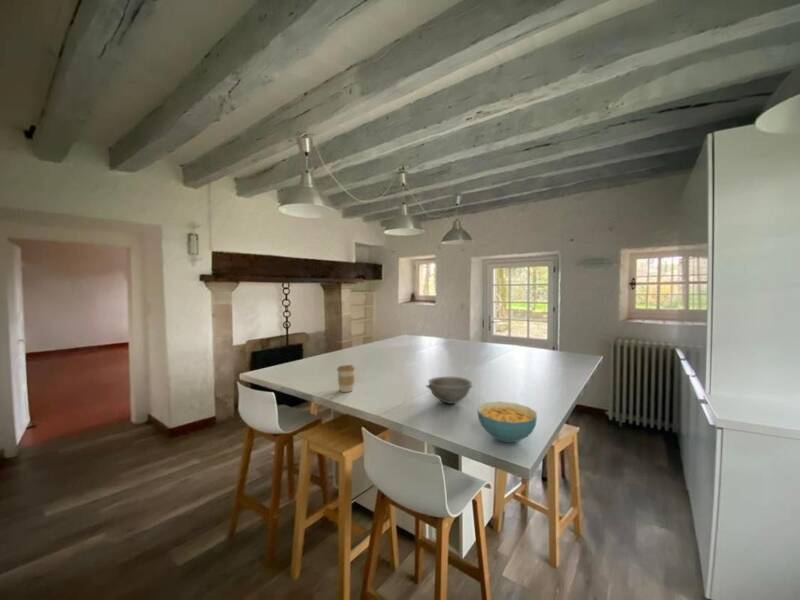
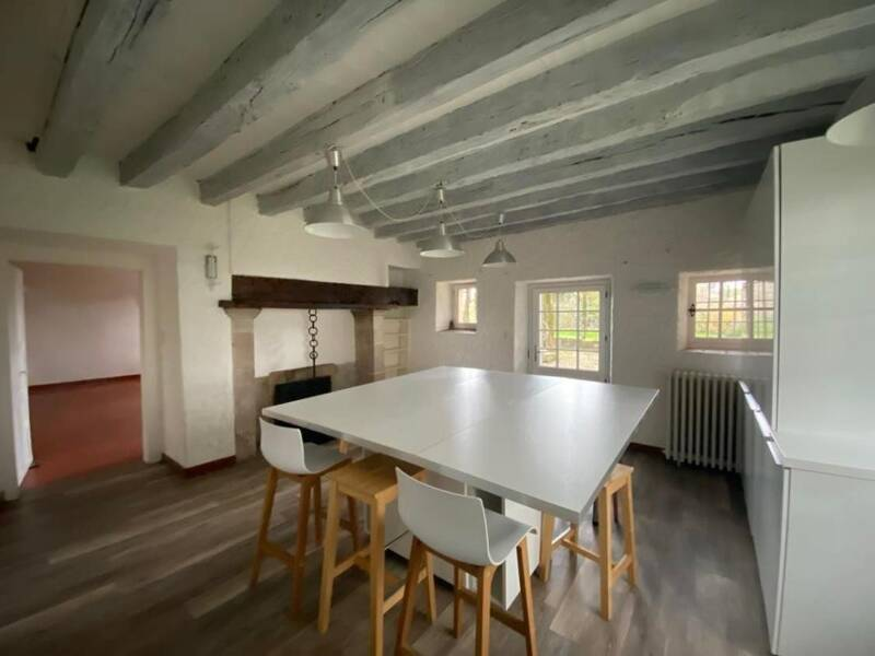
- cereal bowl [476,401,538,444]
- bowl [425,376,474,405]
- coffee cup [336,364,356,393]
